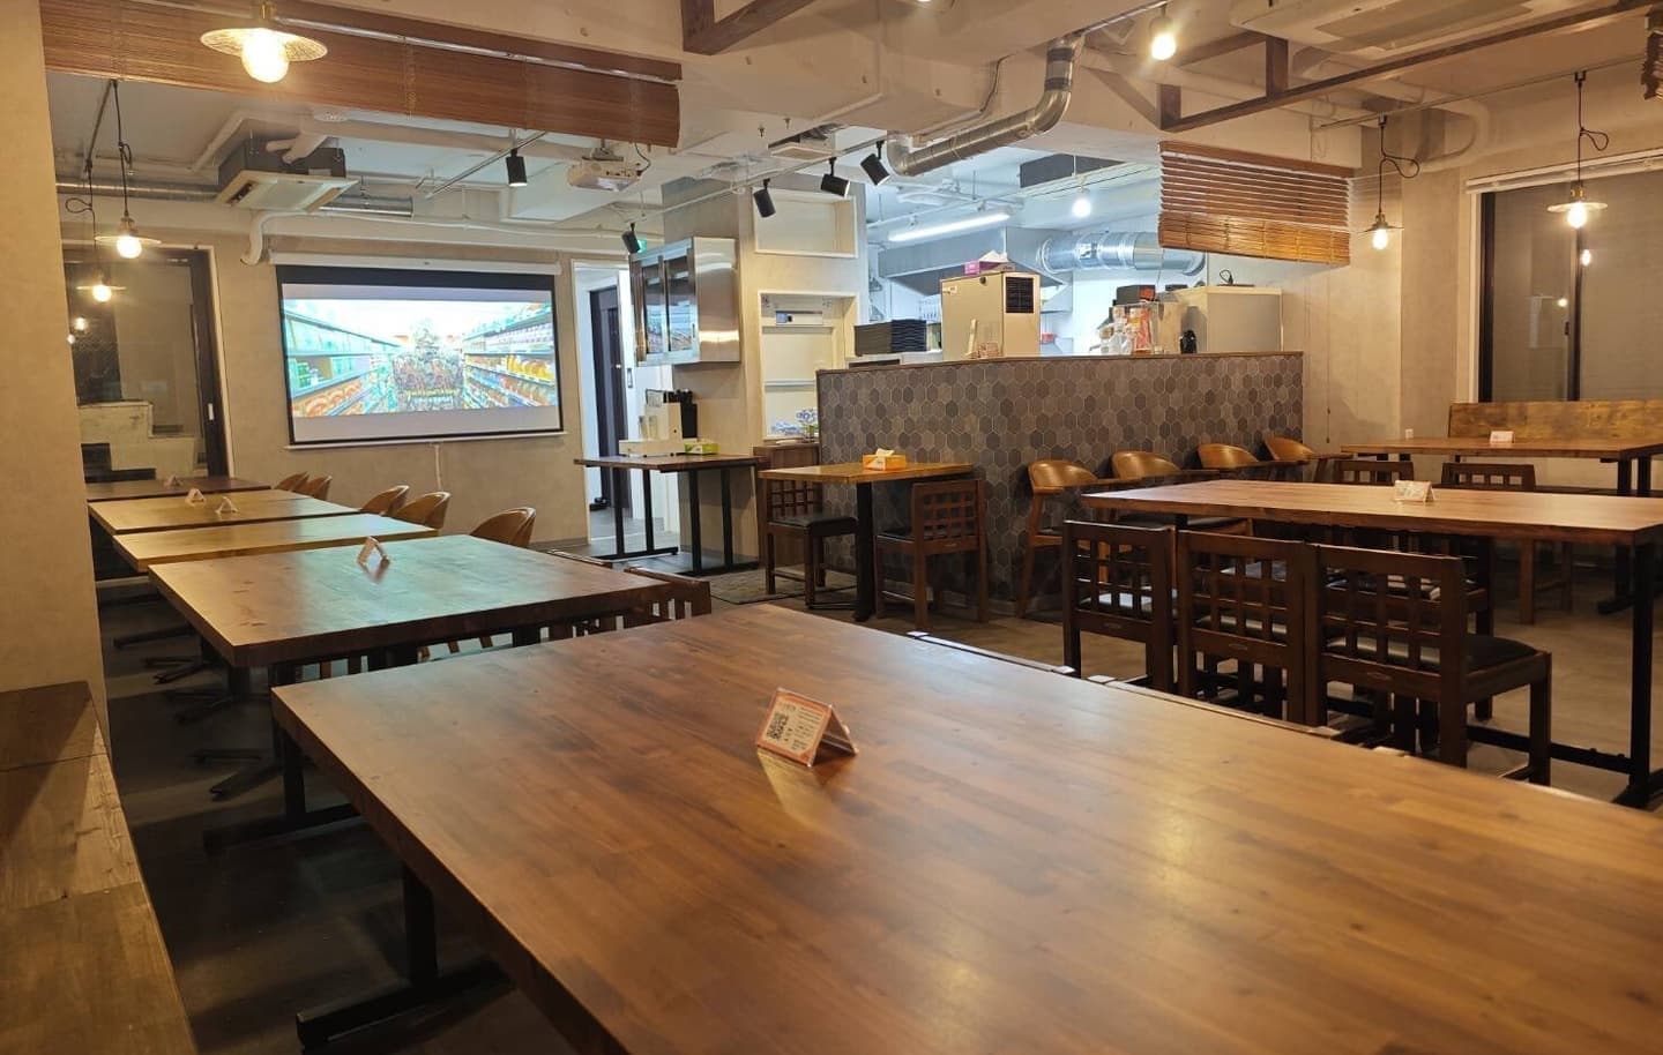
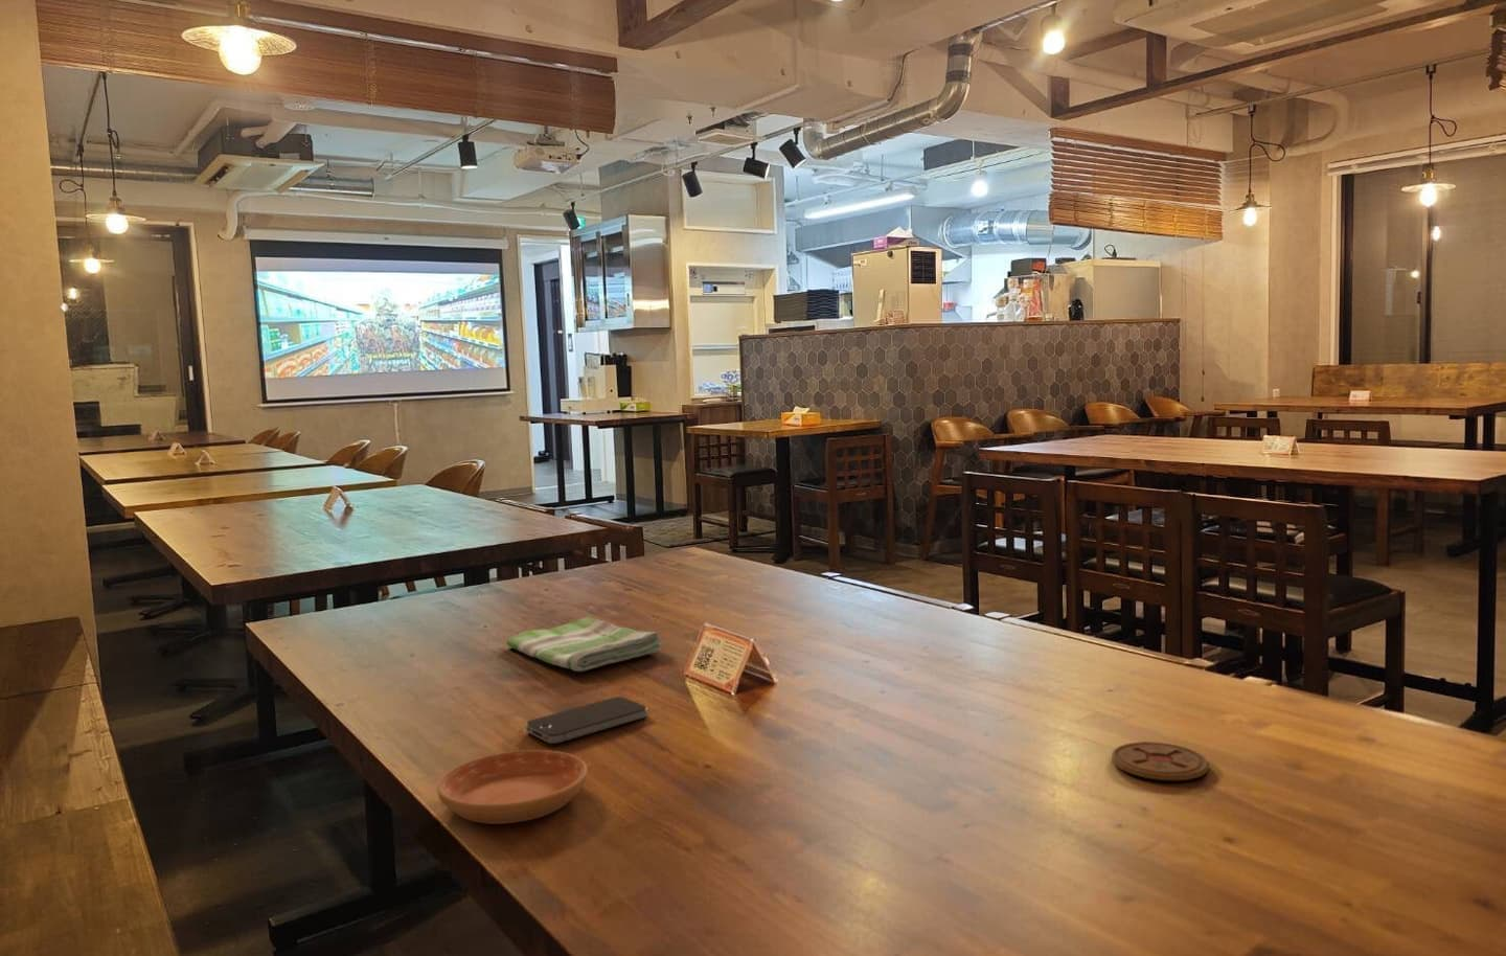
+ dish towel [505,616,664,673]
+ smartphone [525,696,649,745]
+ saucer [436,749,588,825]
+ coaster [1111,741,1210,781]
